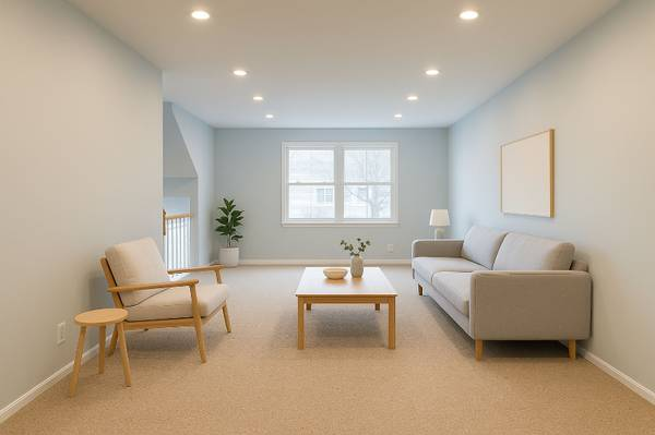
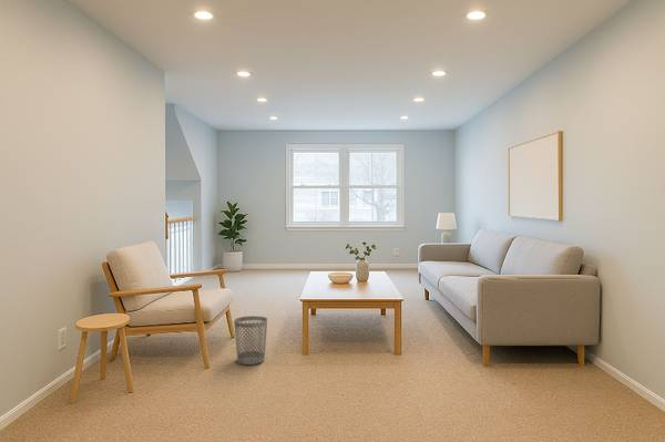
+ wastebasket [233,315,268,366]
